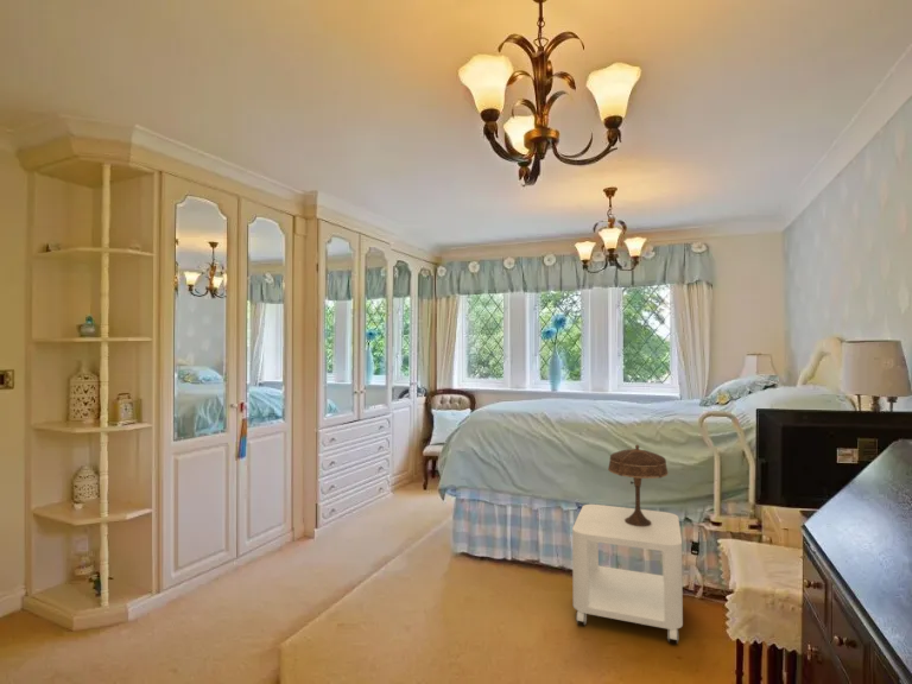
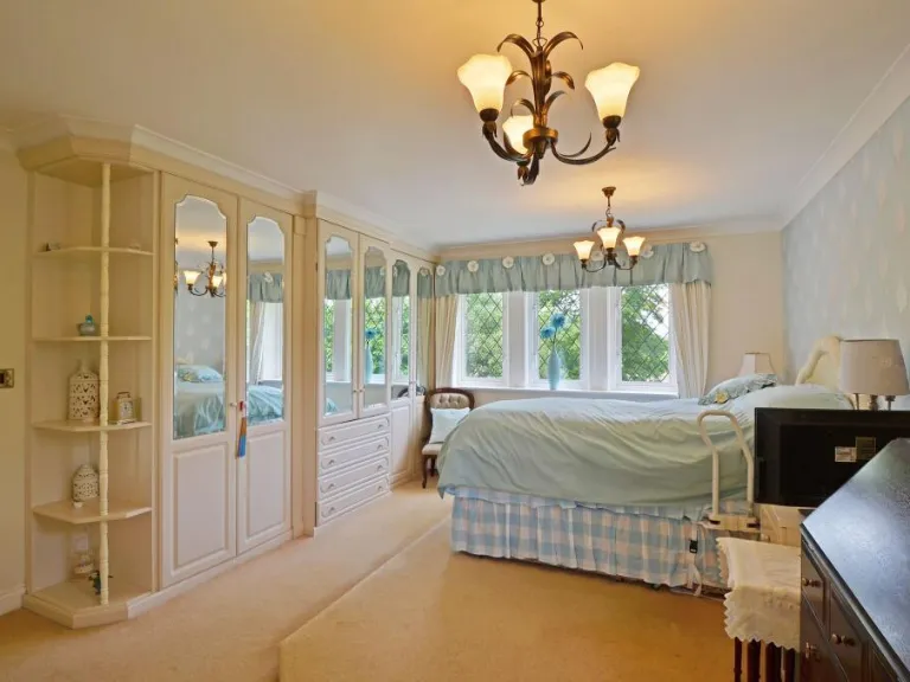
- table lamp [607,443,670,526]
- side table [571,504,684,645]
